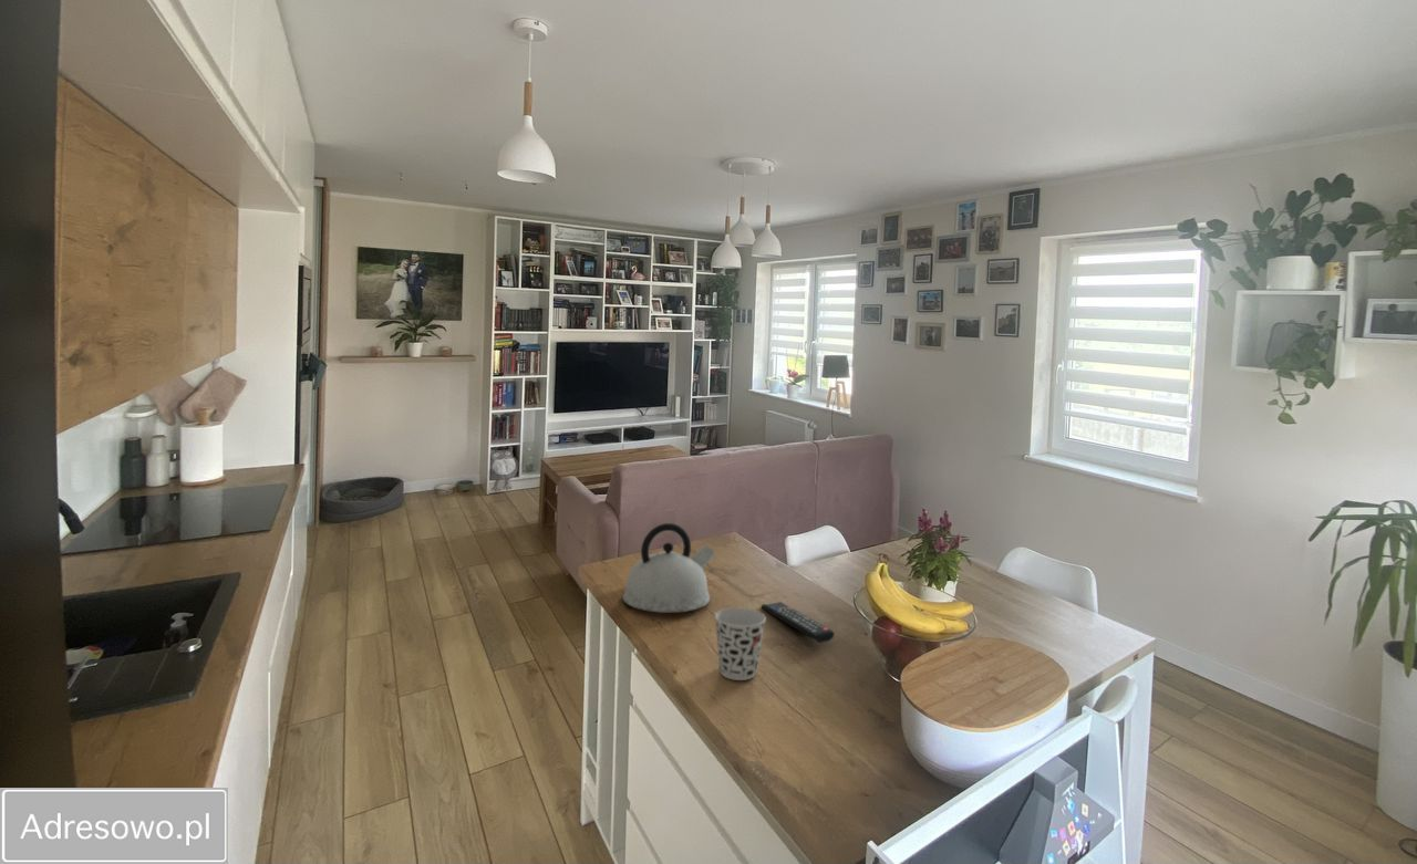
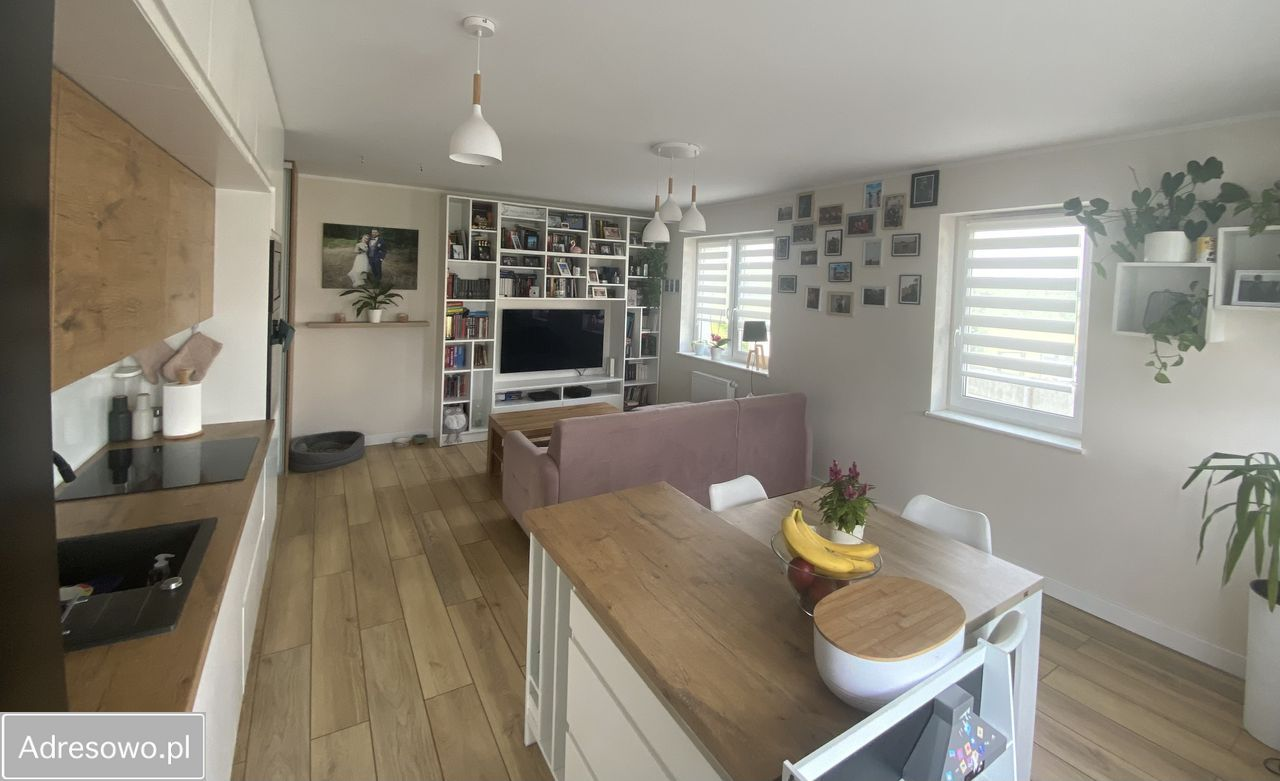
- kettle [621,522,716,614]
- remote control [761,601,836,644]
- cup [714,606,767,681]
